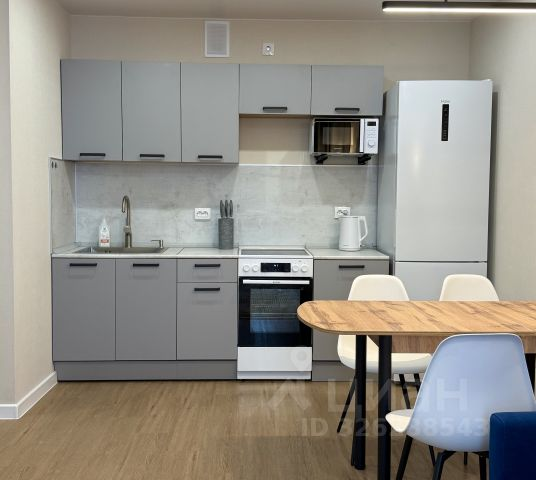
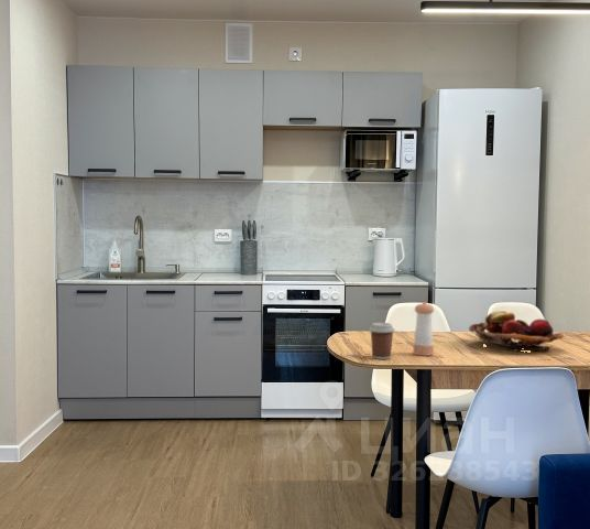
+ pepper shaker [412,301,435,357]
+ coffee cup [368,322,396,360]
+ fruit basket [468,311,565,353]
